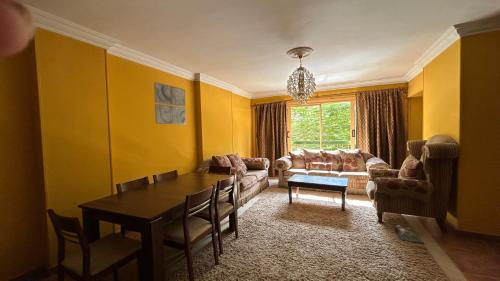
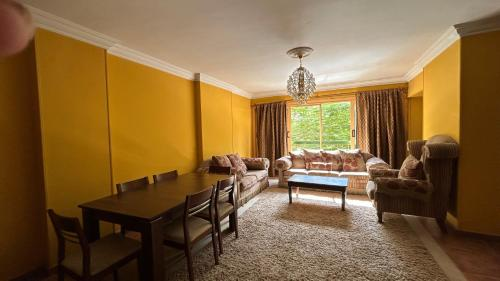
- bag [394,223,424,244]
- wall art [153,81,187,126]
